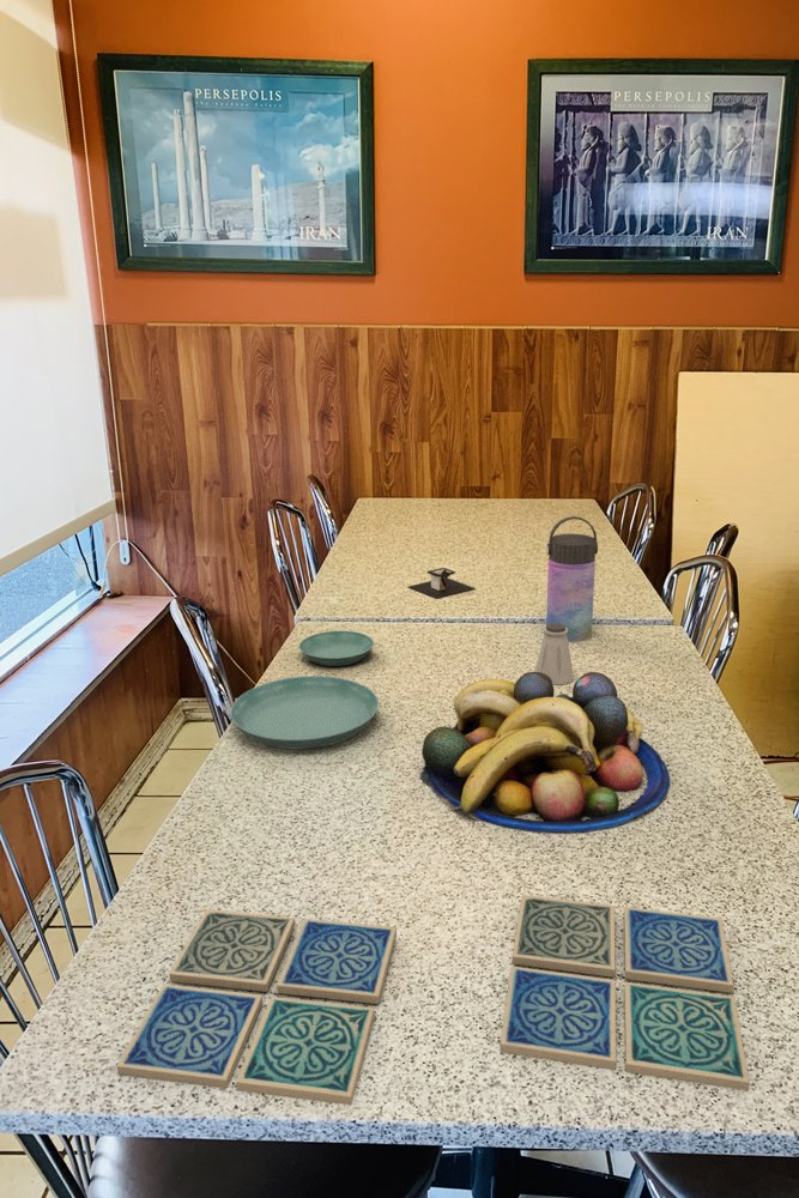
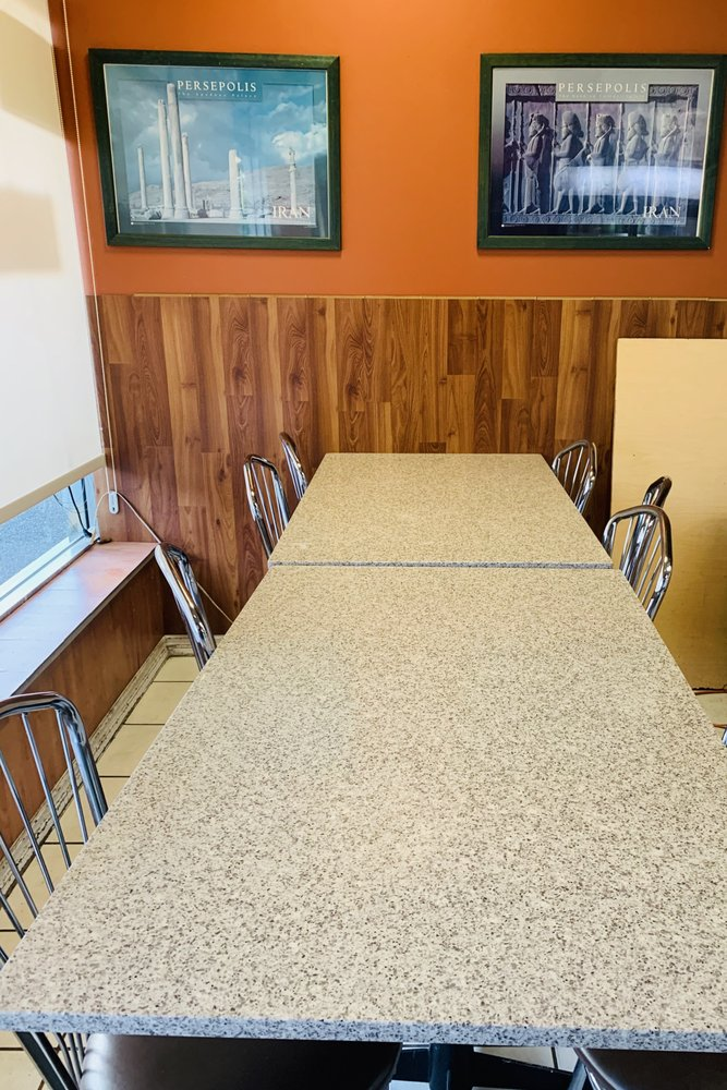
- saltshaker [534,623,575,686]
- drink coaster [498,894,750,1091]
- architectural model [407,567,476,599]
- water bottle [545,515,599,643]
- fruit bowl [418,671,671,833]
- drink coaster [116,908,398,1106]
- saucer [298,630,375,667]
- saucer [229,674,380,751]
